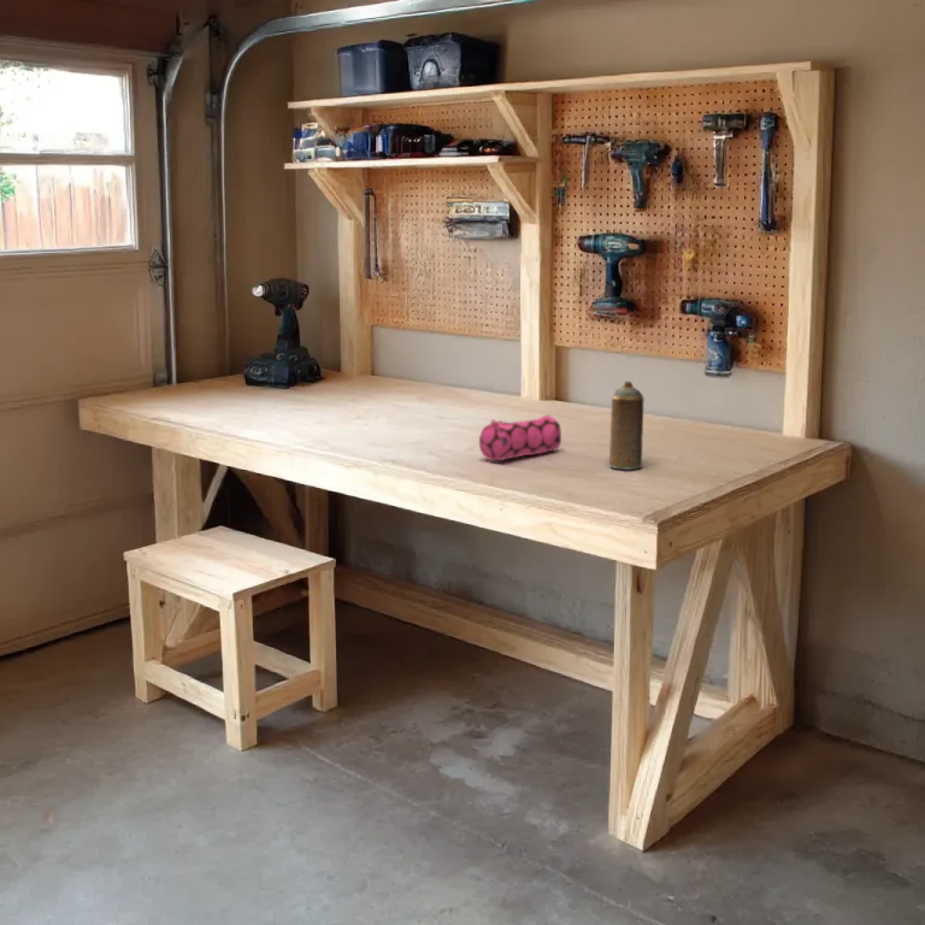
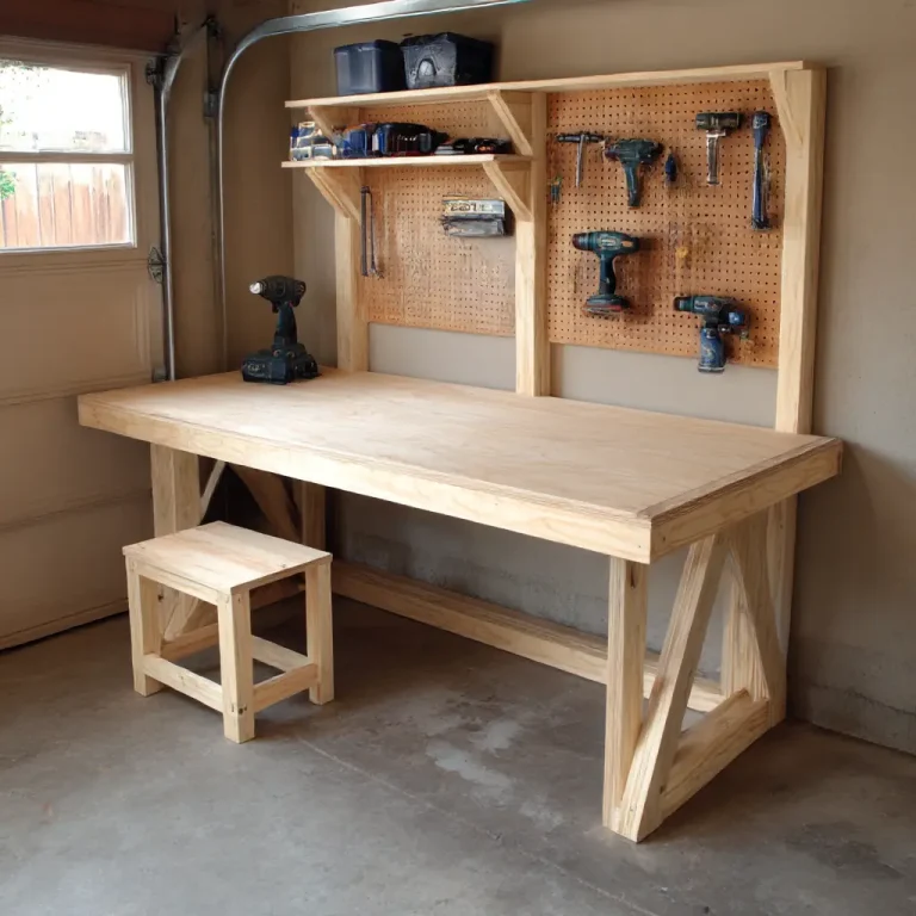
- pencil case [478,414,562,461]
- aerosol can [608,381,646,471]
